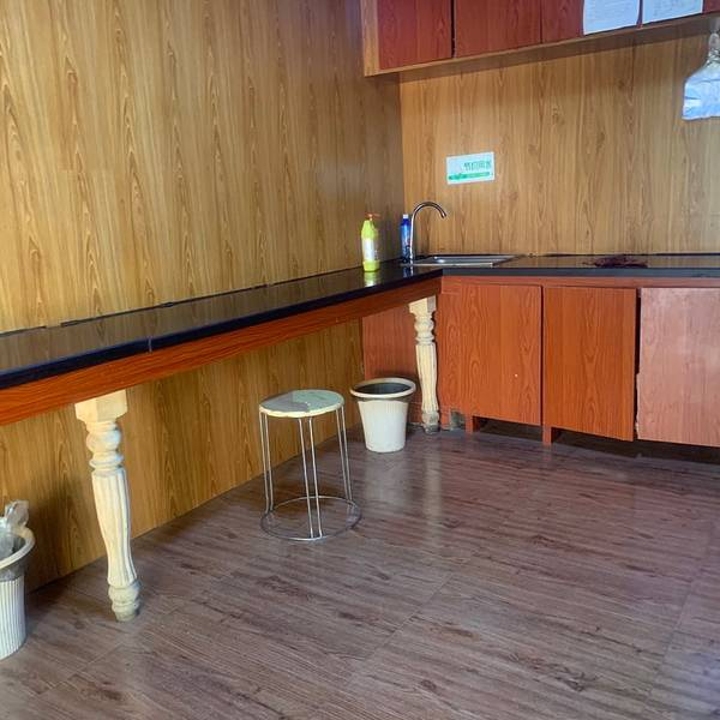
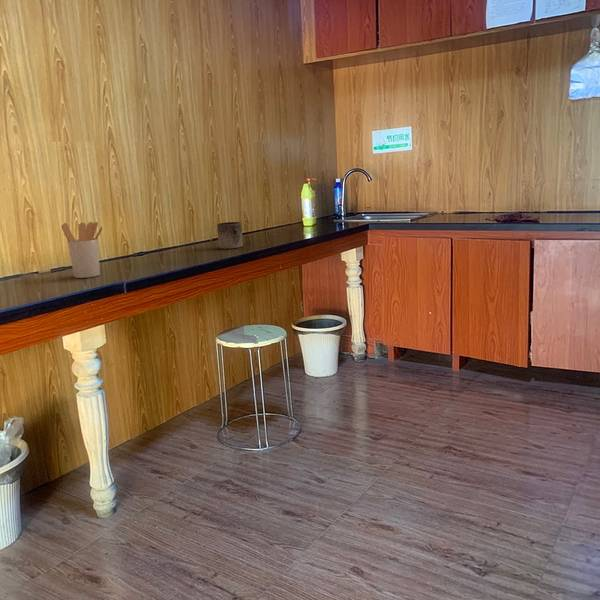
+ utensil holder [61,221,104,279]
+ mug [216,221,244,250]
